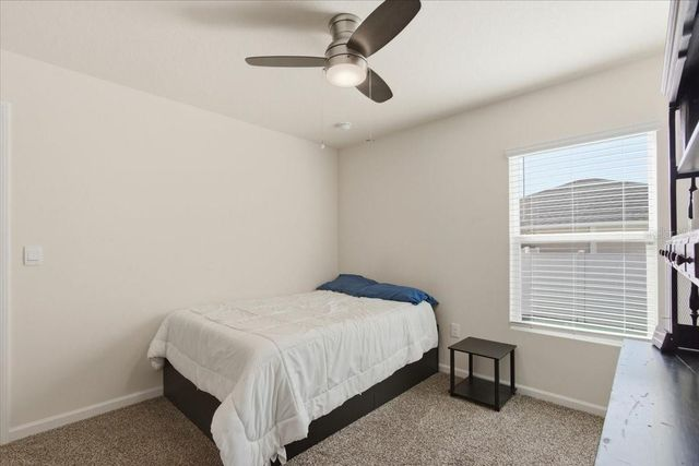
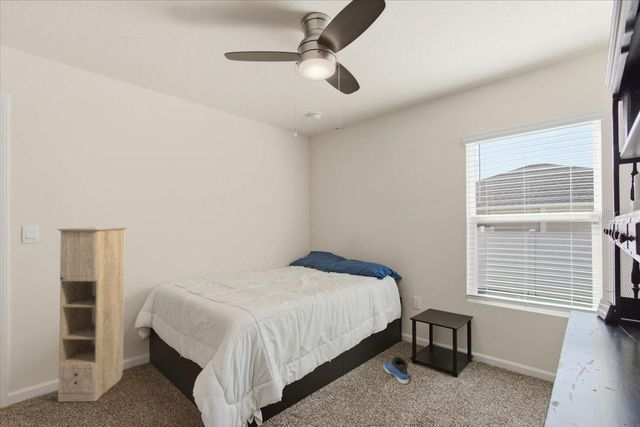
+ storage cabinet [56,226,127,403]
+ sneaker [383,356,410,385]
